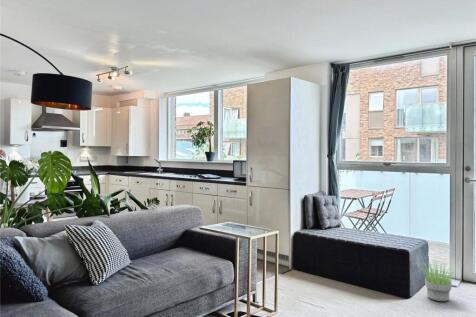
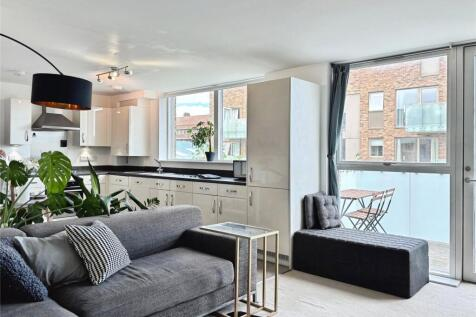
- potted plant [418,259,461,302]
